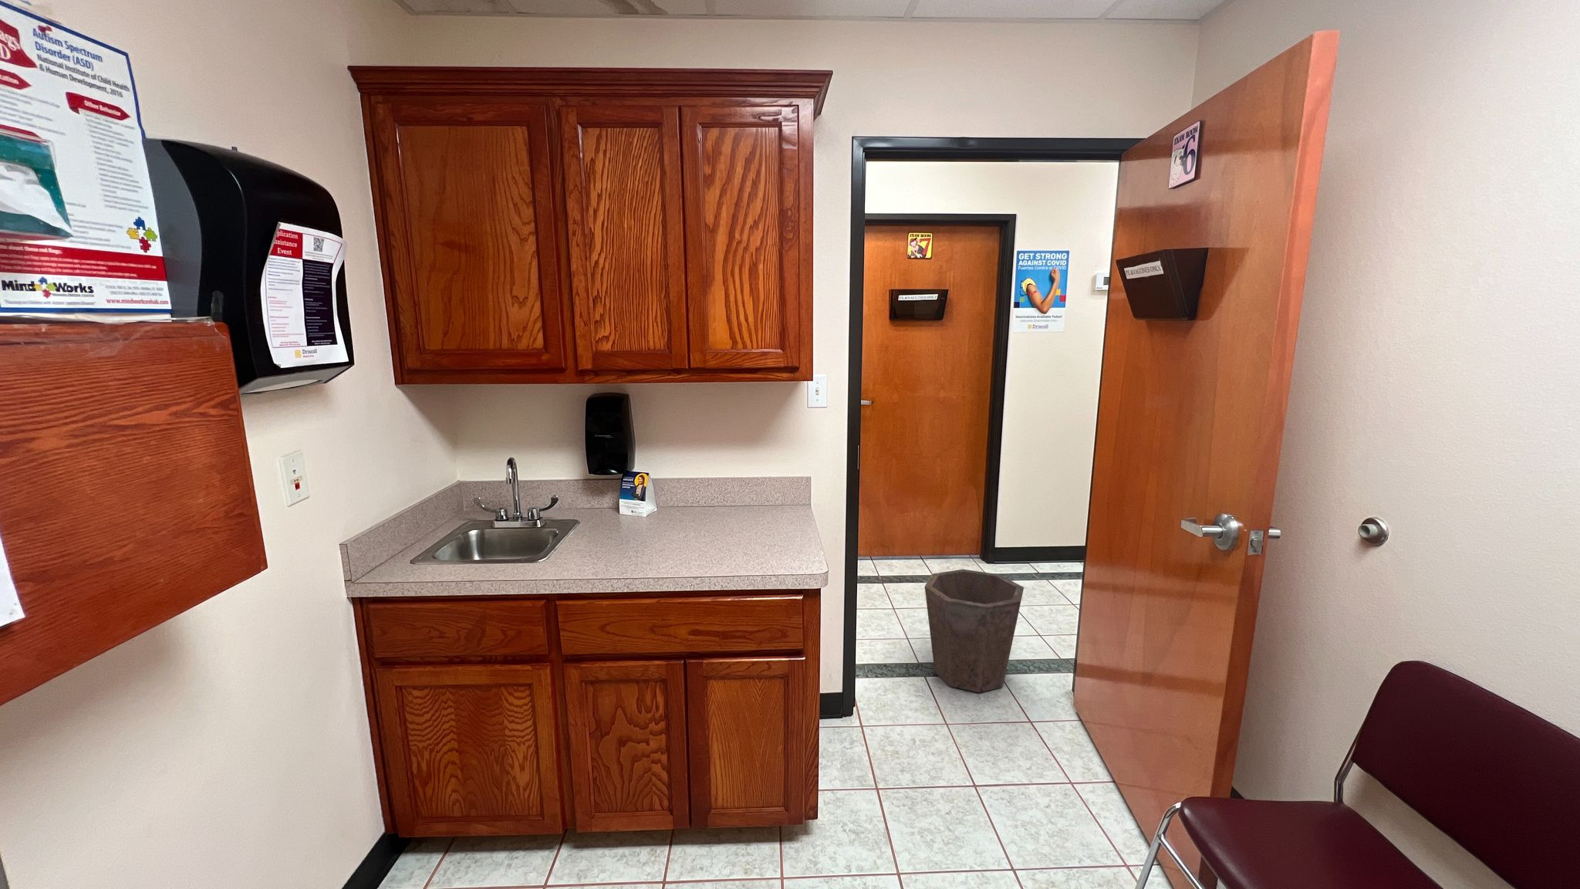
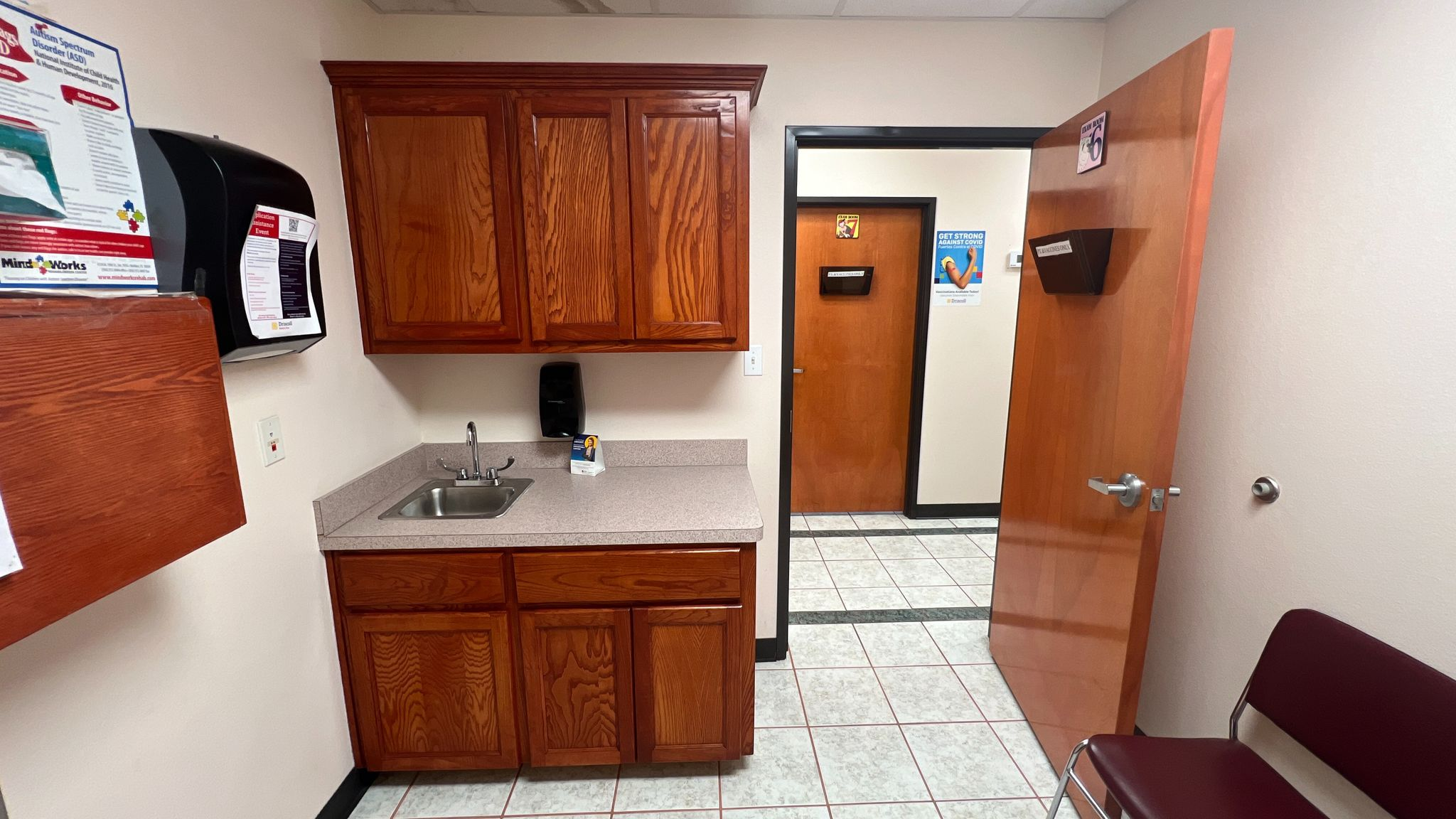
- waste bin [925,569,1024,693]
